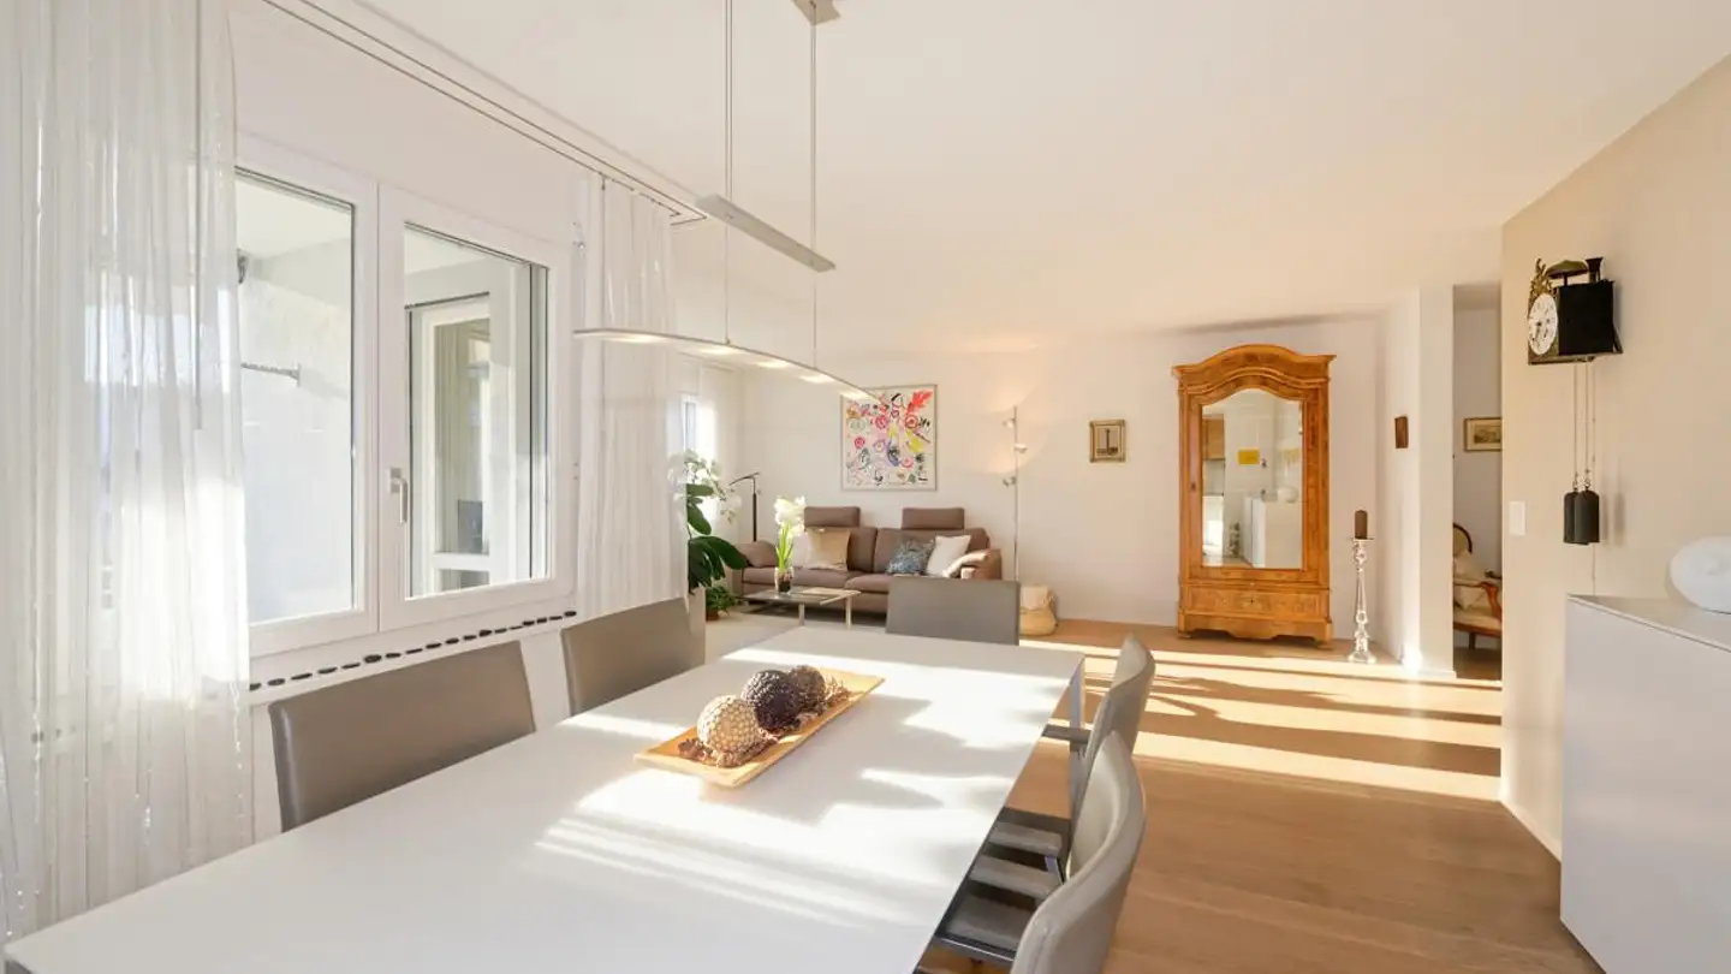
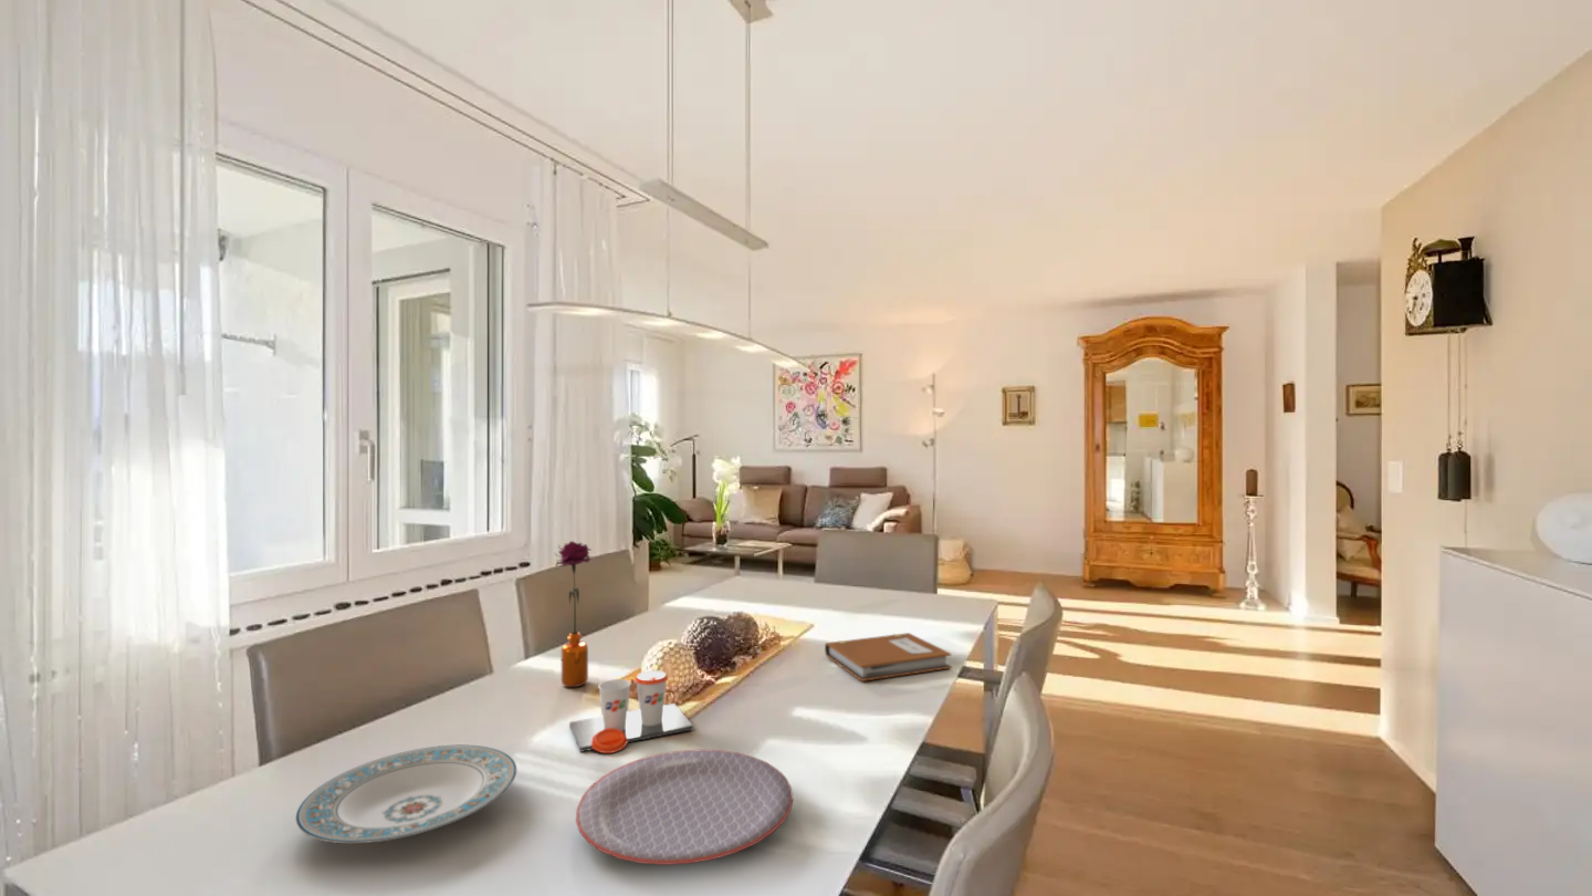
+ notebook [824,632,953,683]
+ plate [294,744,517,844]
+ plate [575,748,794,866]
+ flower [554,540,593,688]
+ cup [568,669,694,754]
